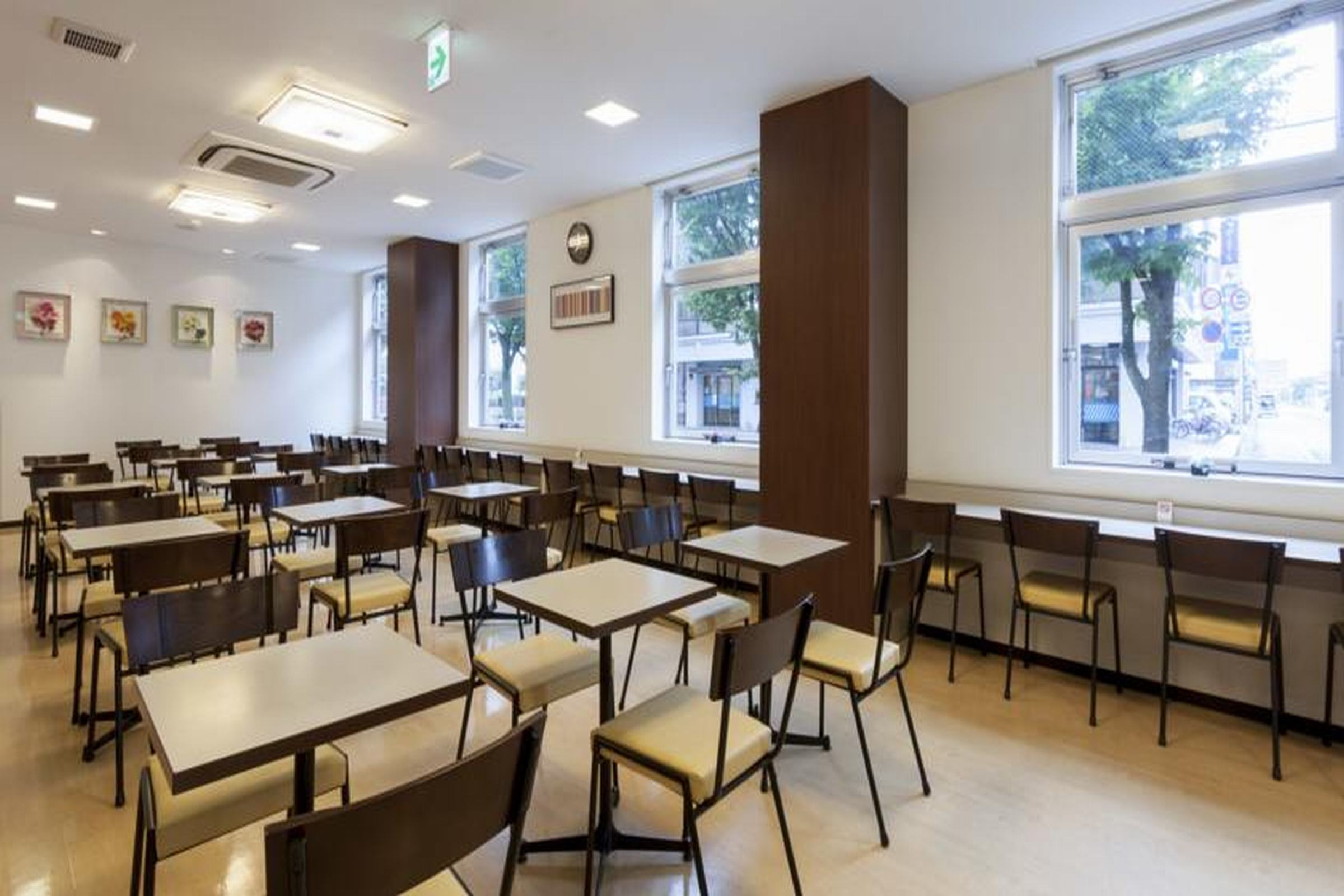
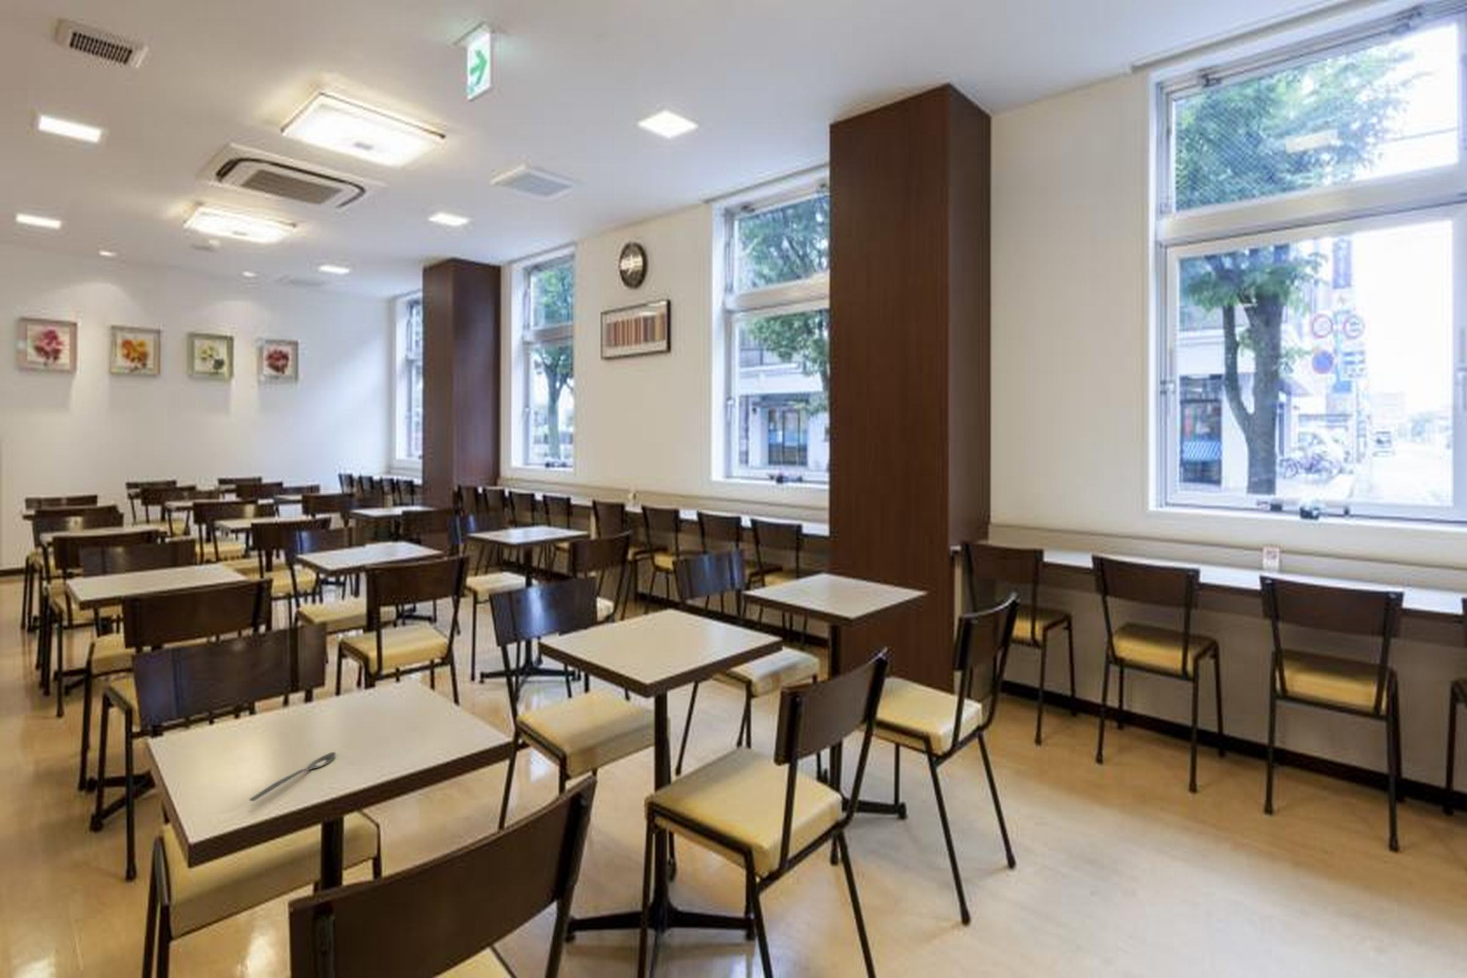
+ spoon [248,751,336,802]
